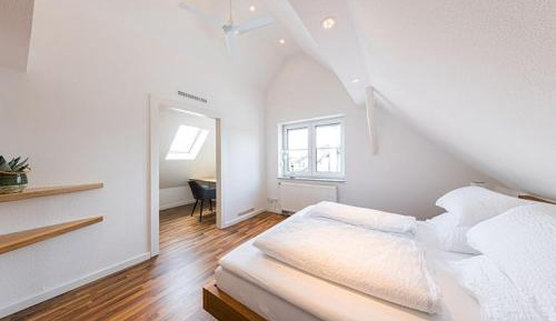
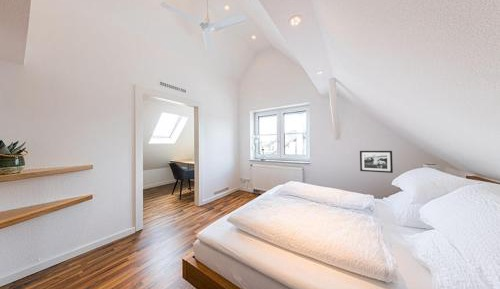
+ picture frame [359,150,394,174]
